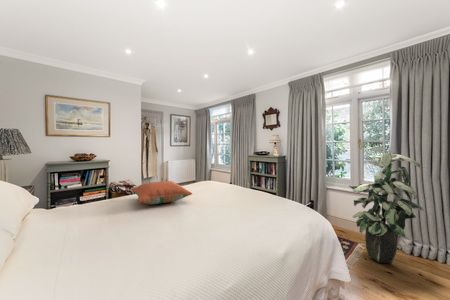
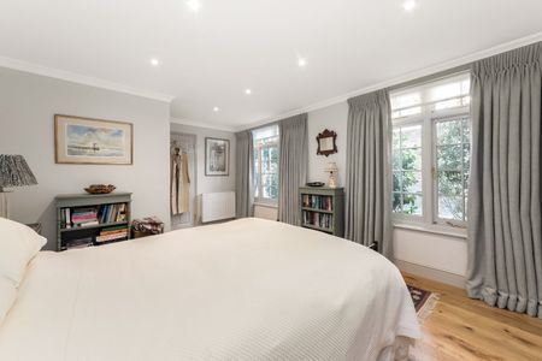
- pillow [130,180,193,205]
- indoor plant [348,147,425,264]
